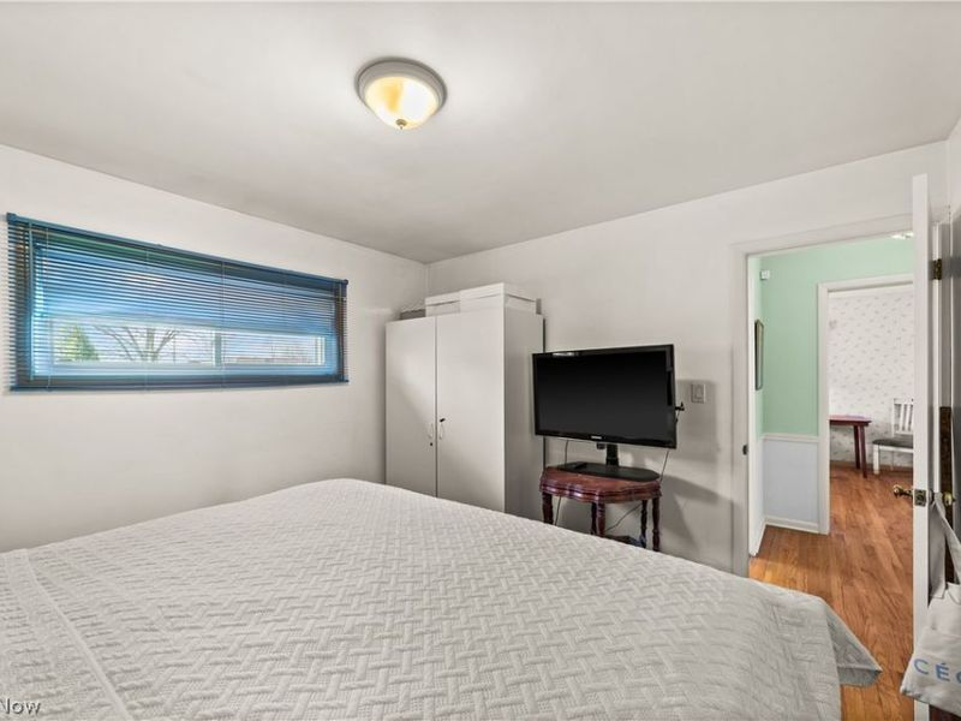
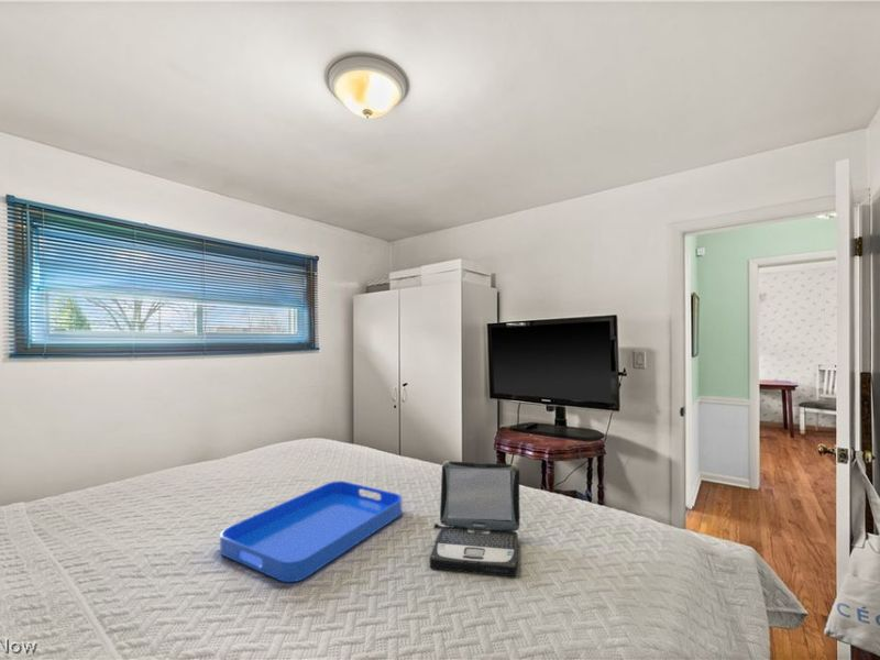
+ serving tray [219,480,404,583]
+ laptop [428,460,521,578]
